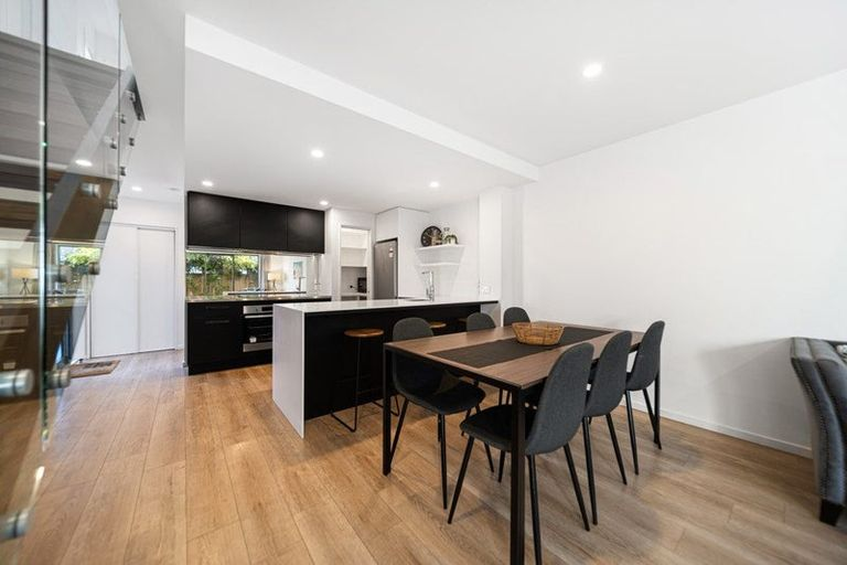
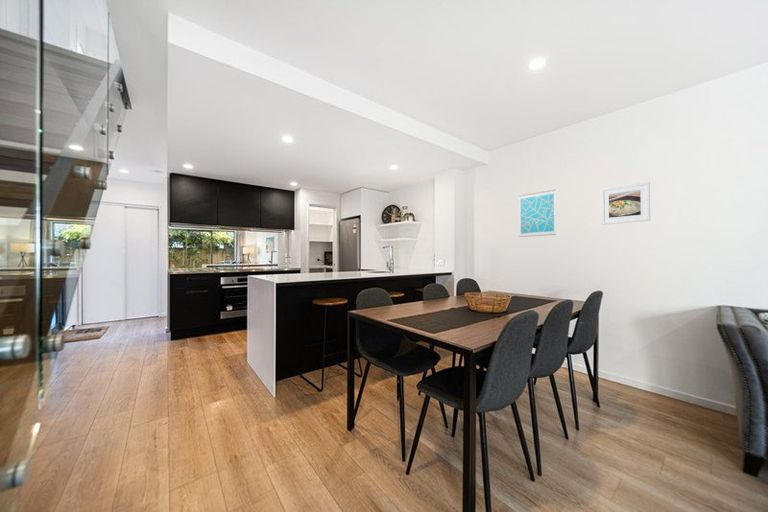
+ wall art [518,189,557,238]
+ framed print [600,181,651,226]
